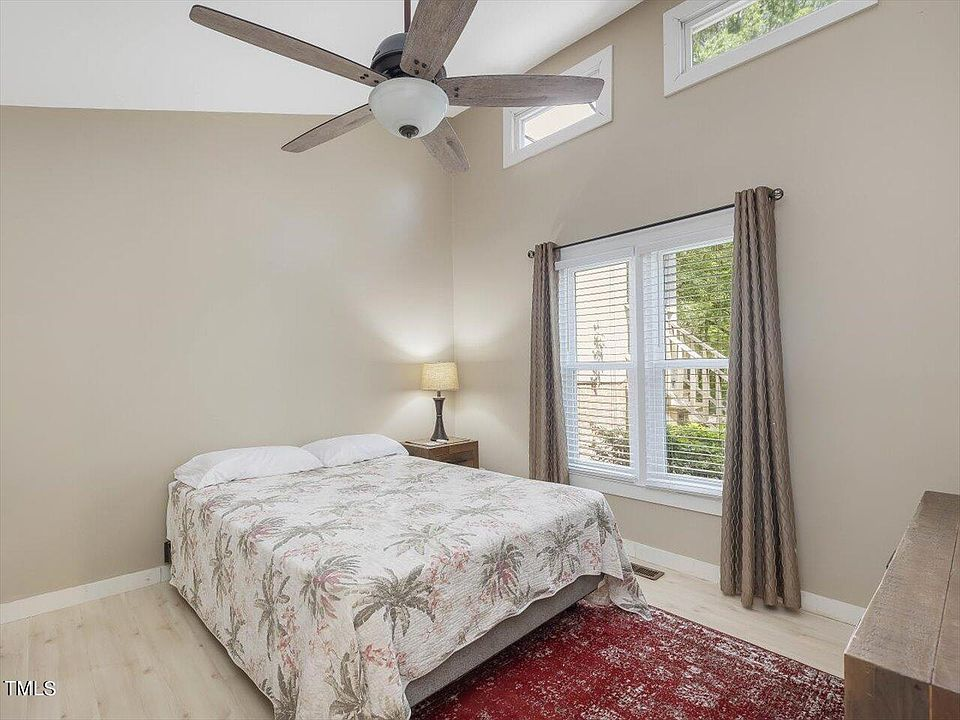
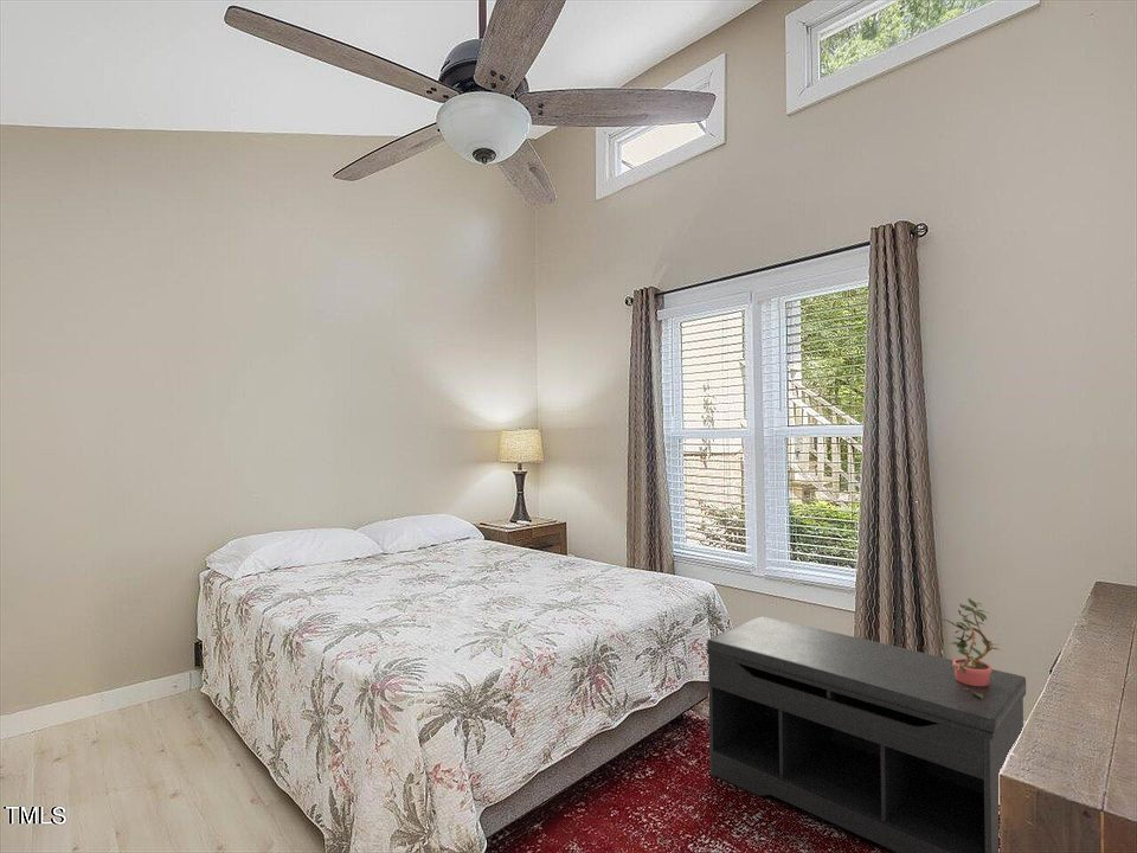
+ potted plant [943,597,1002,699]
+ bench [706,615,1027,853]
